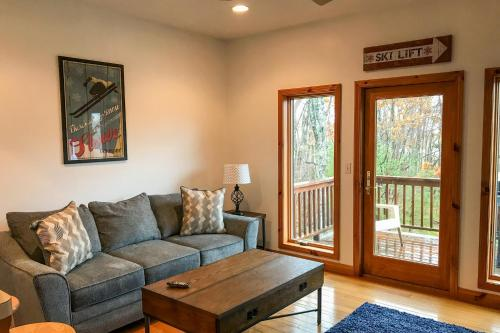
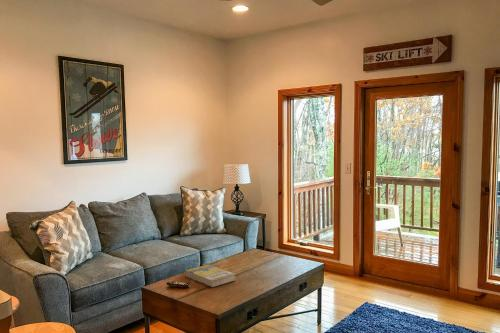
+ book [185,264,237,288]
